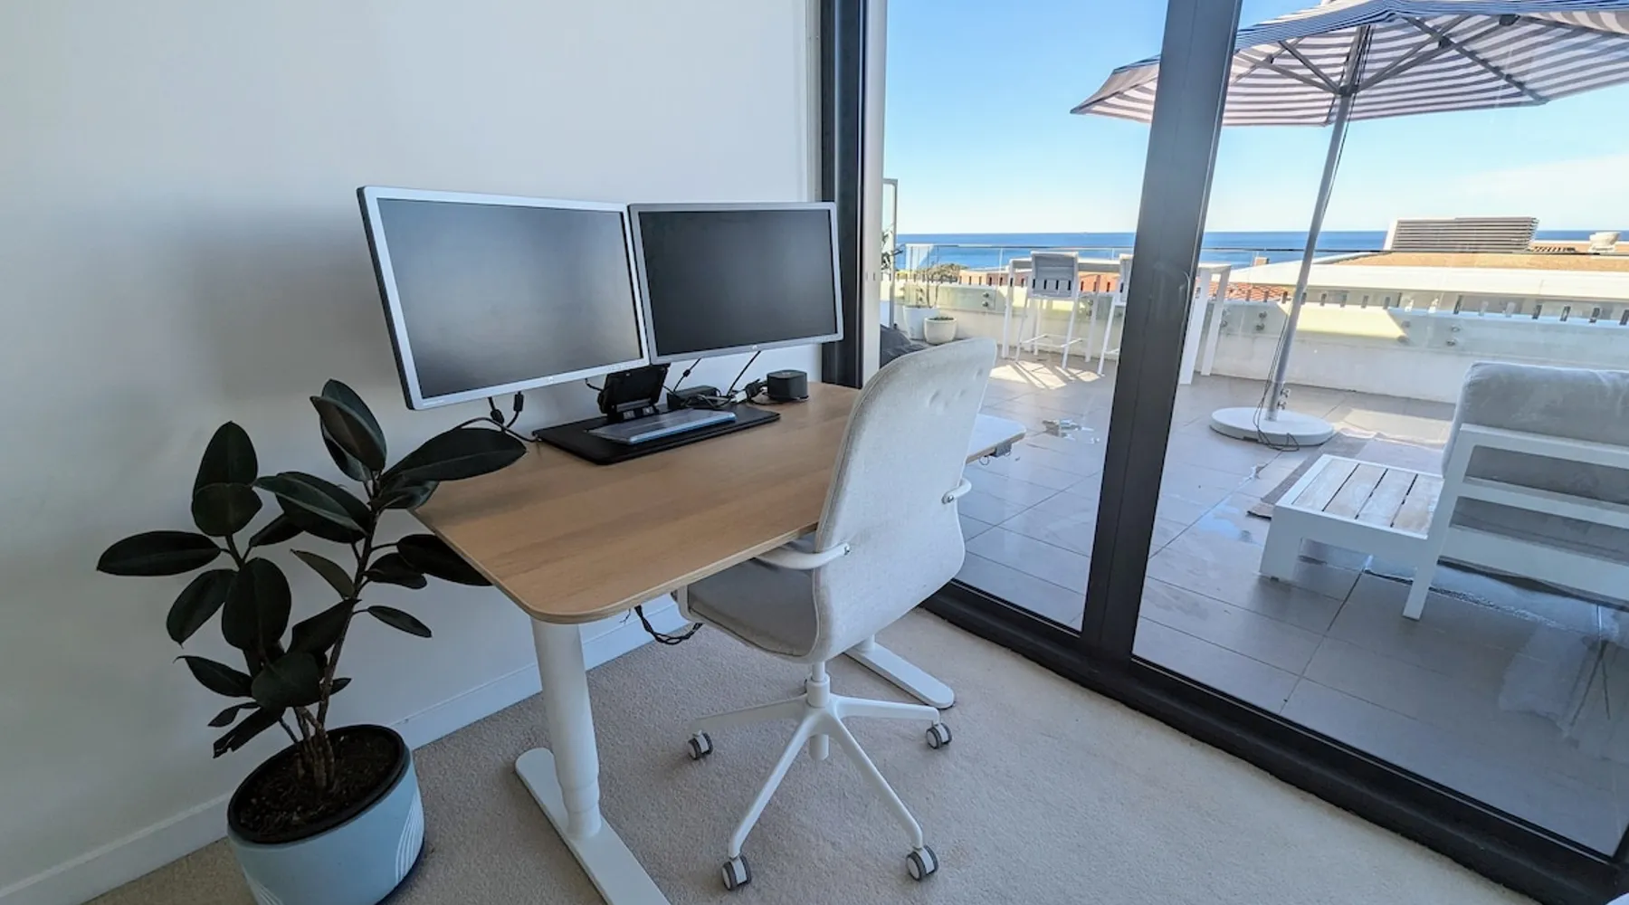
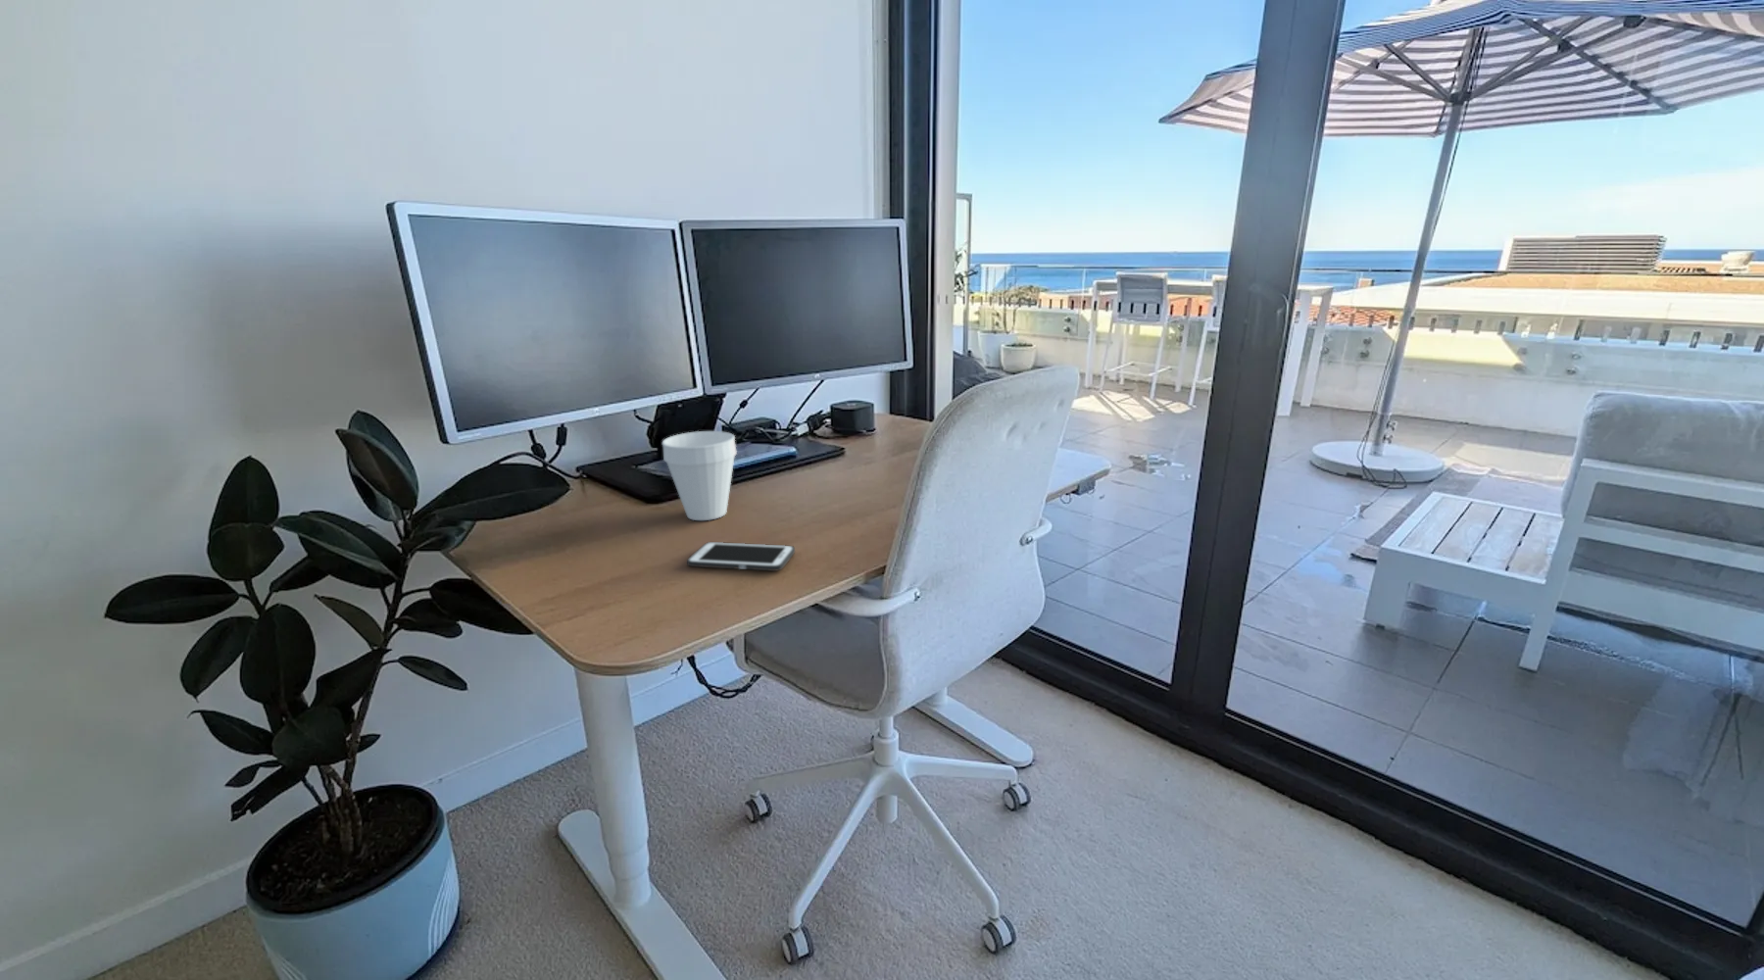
+ cell phone [687,541,796,571]
+ cup [661,430,738,521]
